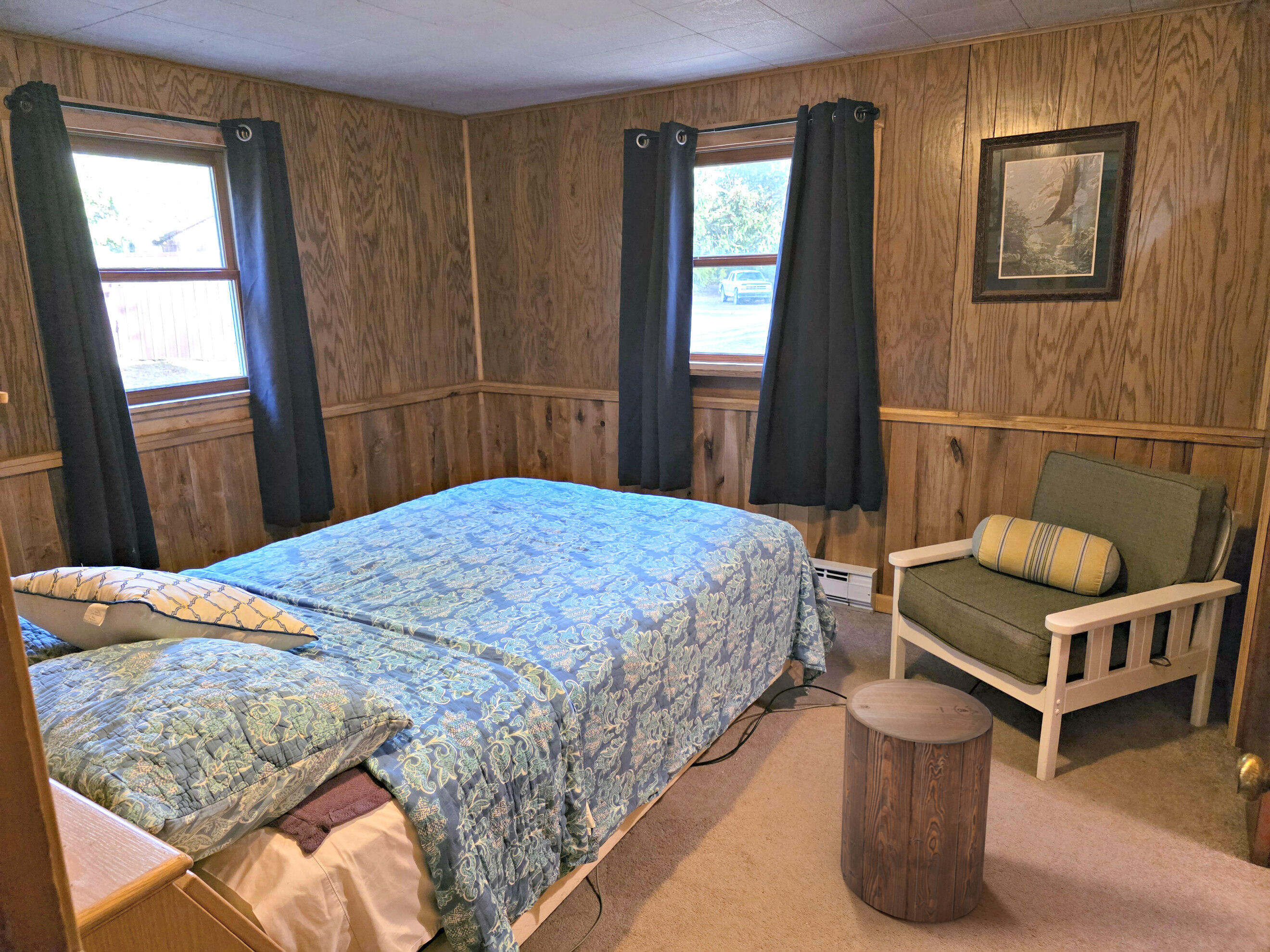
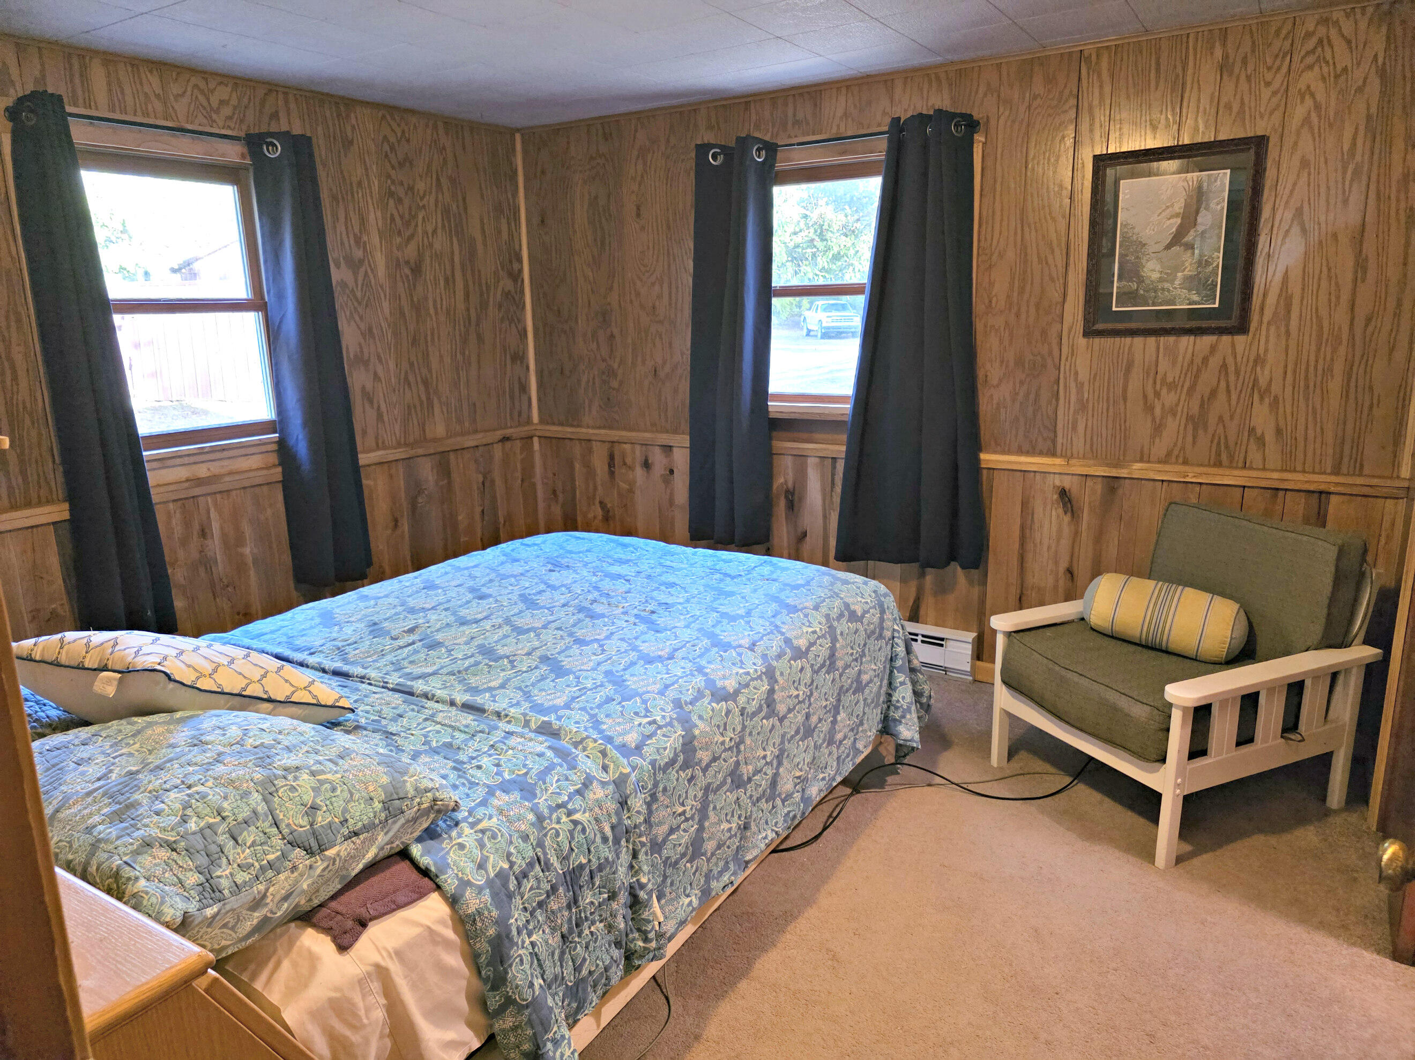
- stool [840,678,994,923]
